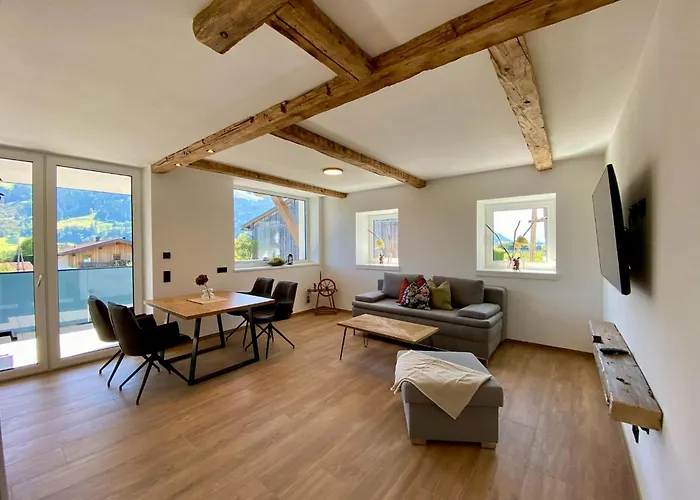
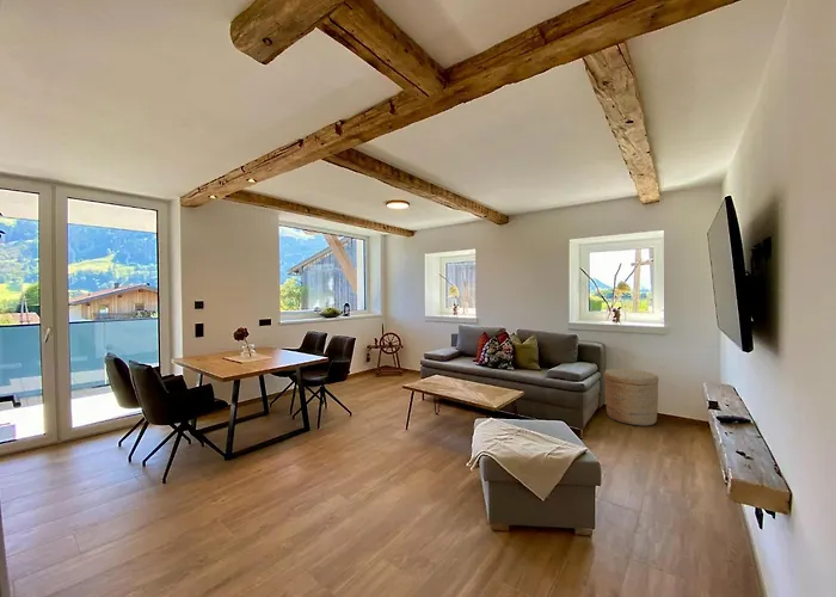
+ basket [602,368,659,427]
